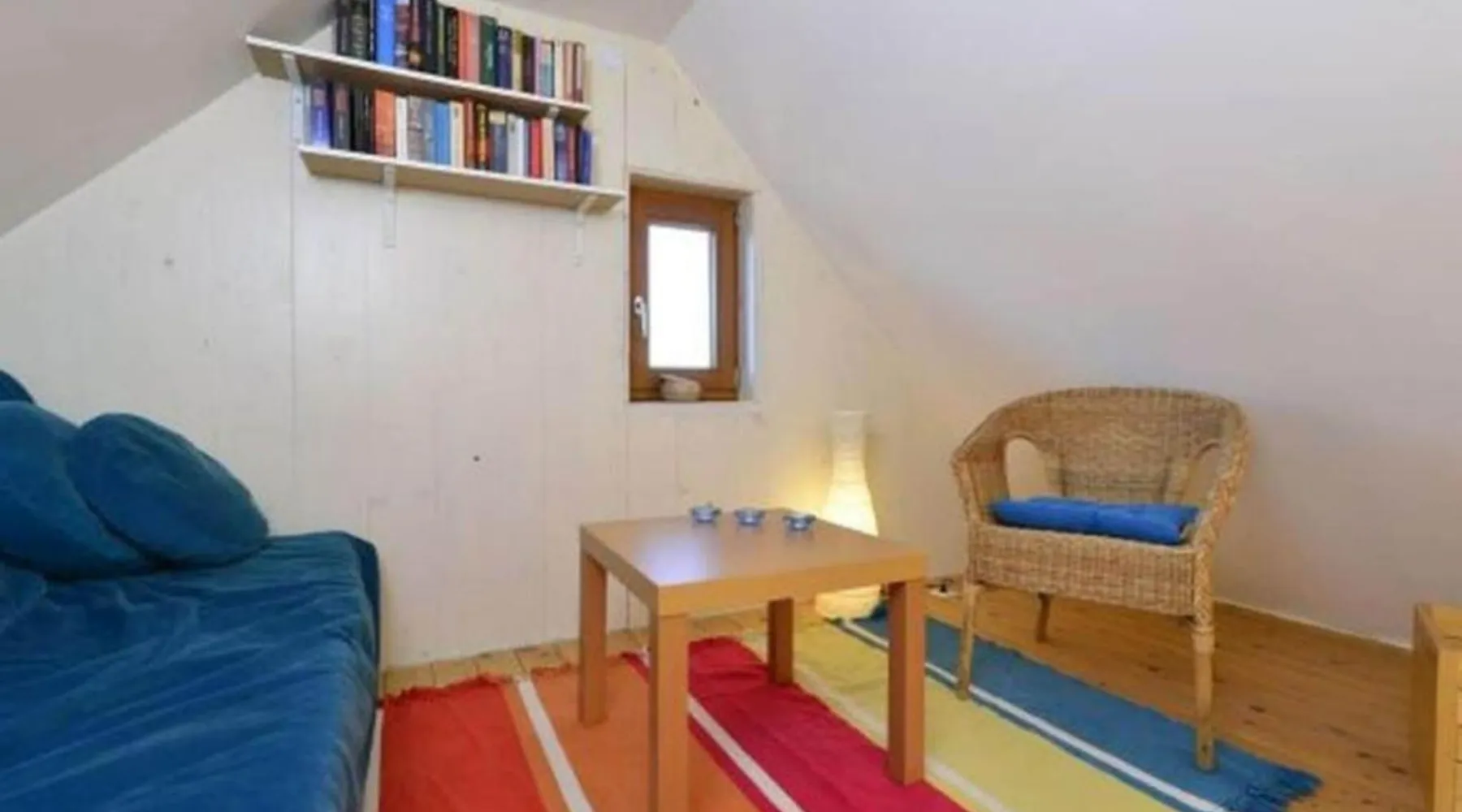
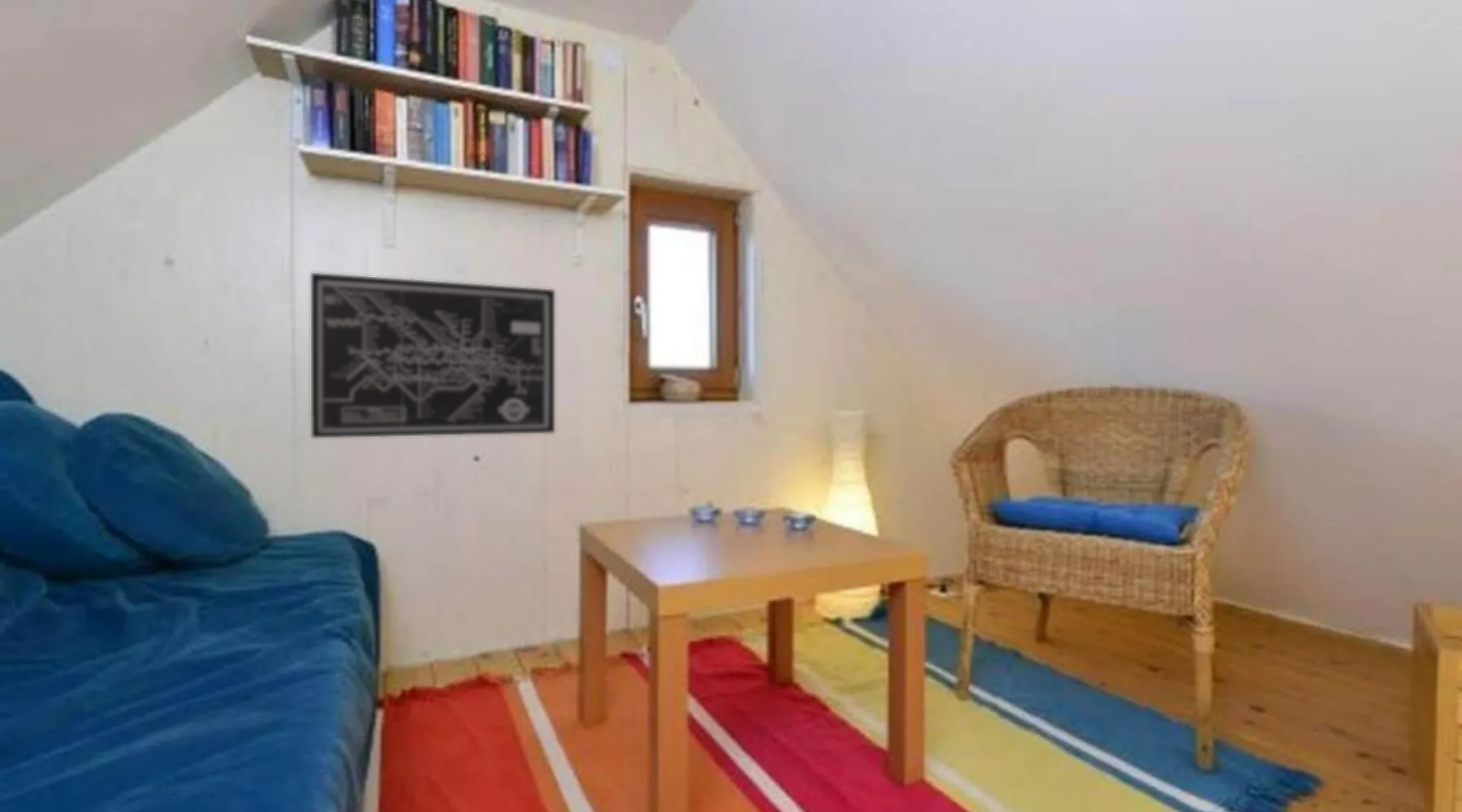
+ wall art [310,272,556,438]
